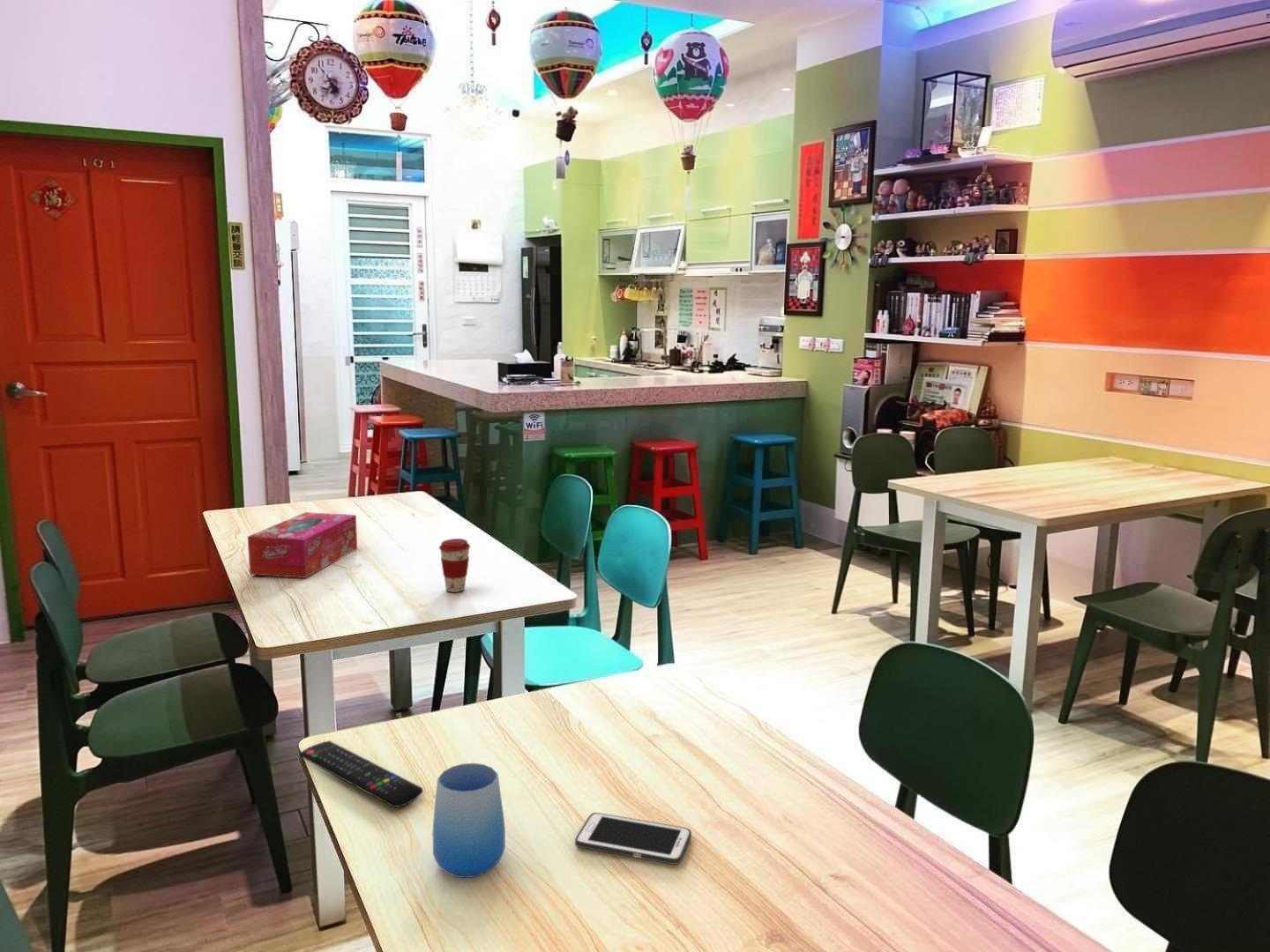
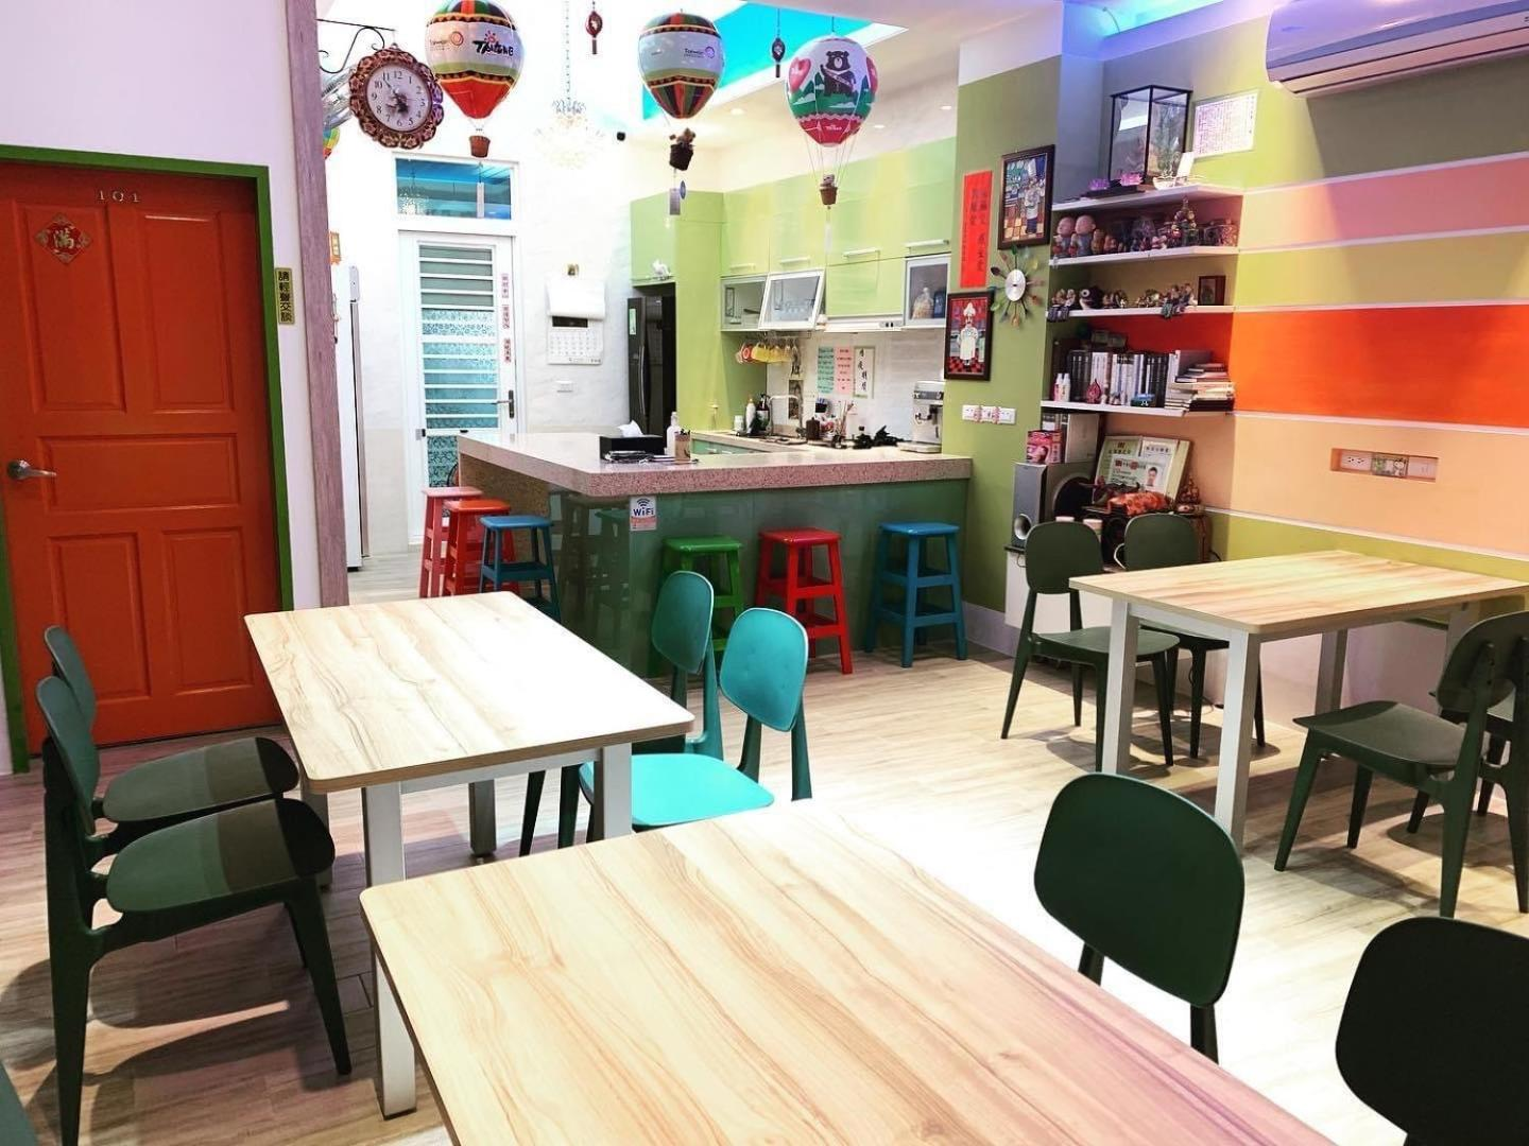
- tissue box [247,511,358,579]
- coffee cup [438,538,471,592]
- cup [431,762,506,879]
- remote control [299,740,424,808]
- cell phone [574,812,692,865]
